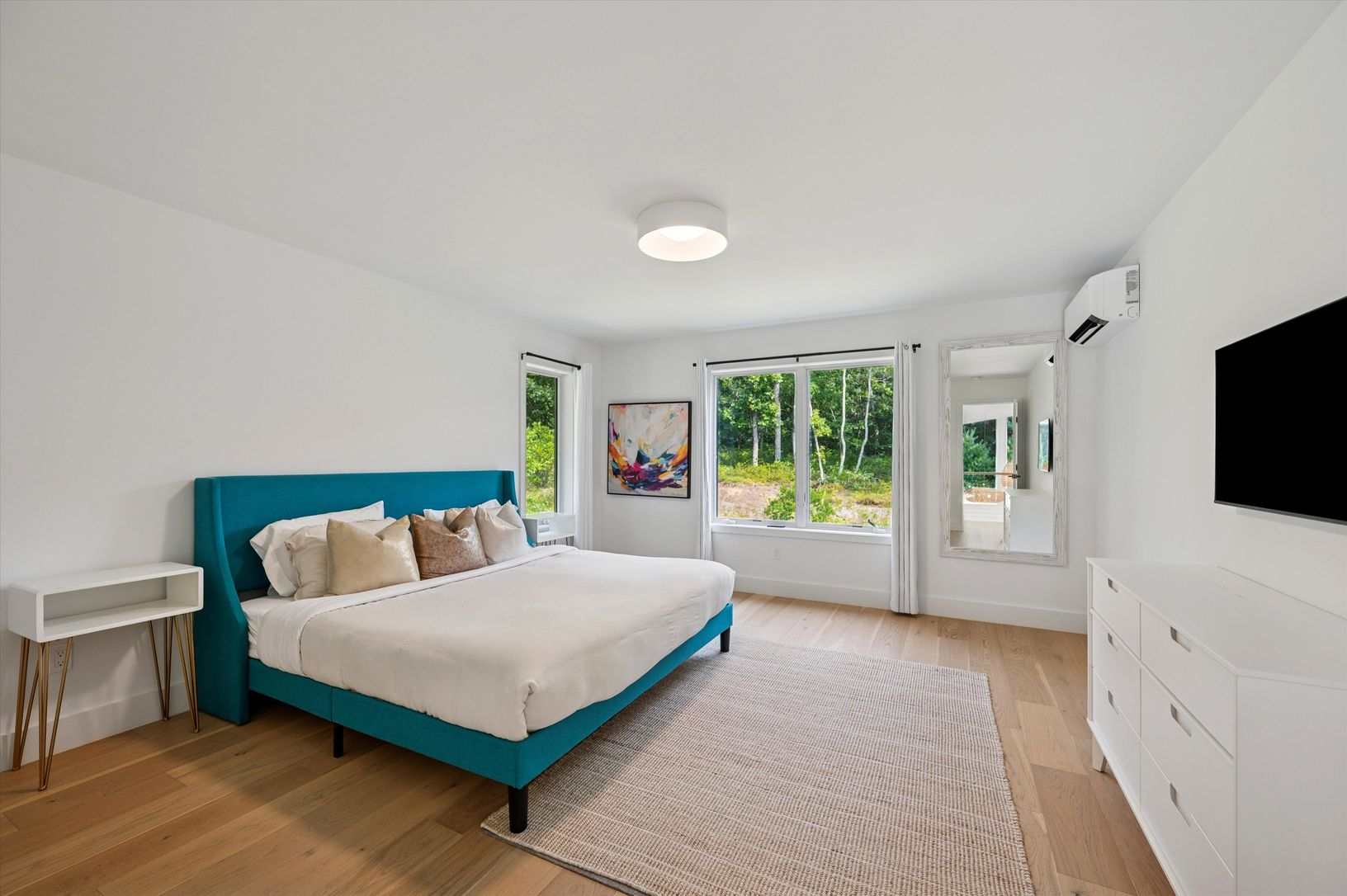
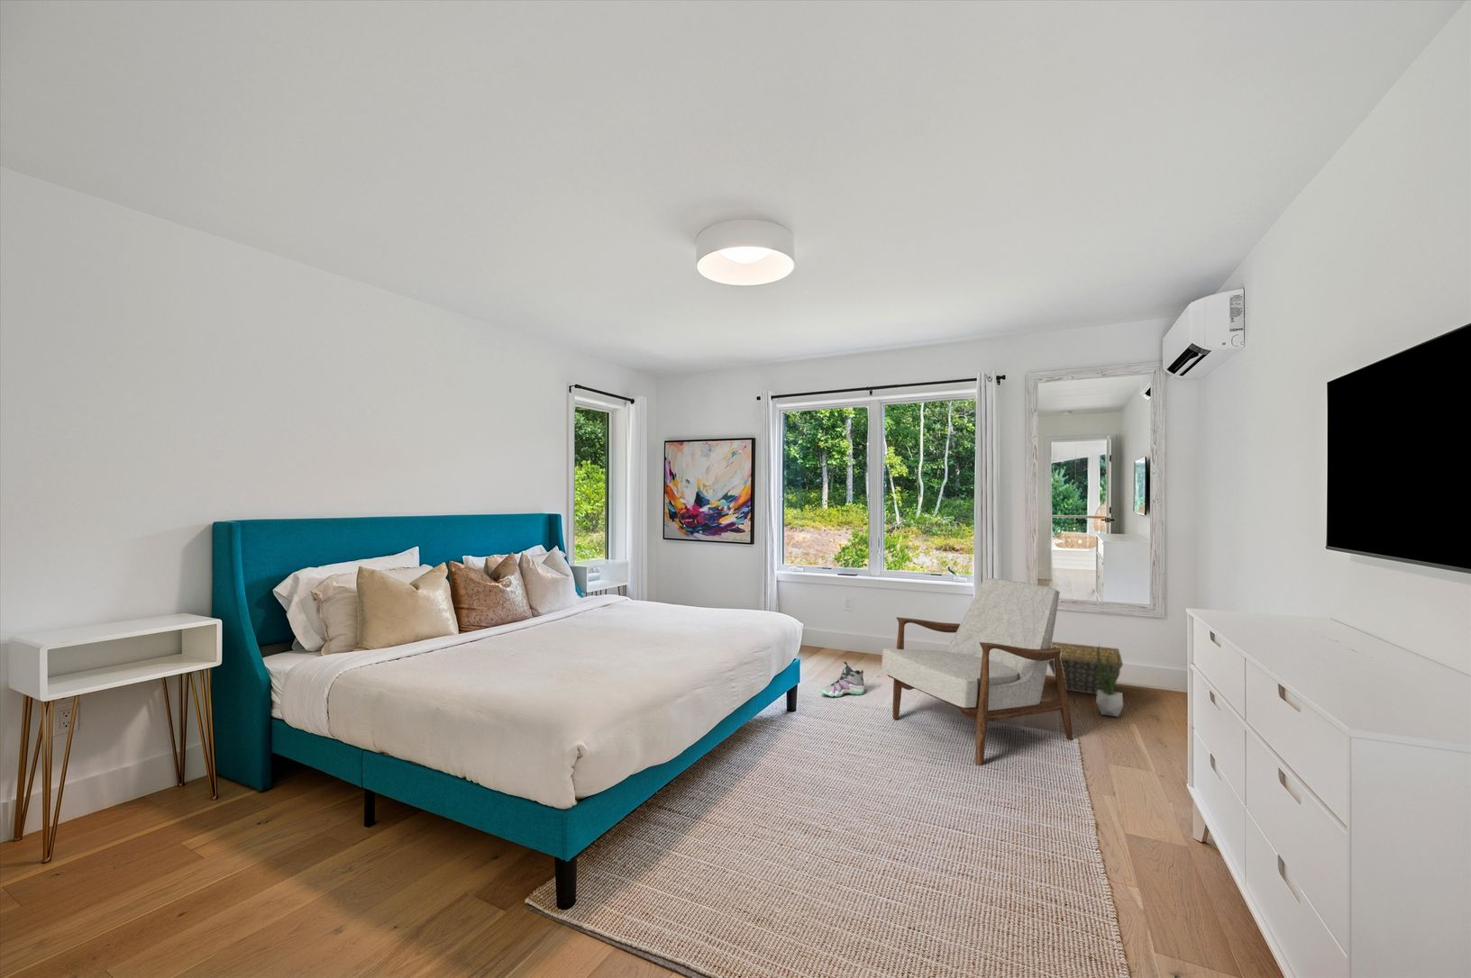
+ basket [1047,641,1124,695]
+ potted plant [1091,644,1124,718]
+ armchair [880,577,1073,766]
+ sneaker [820,661,865,697]
